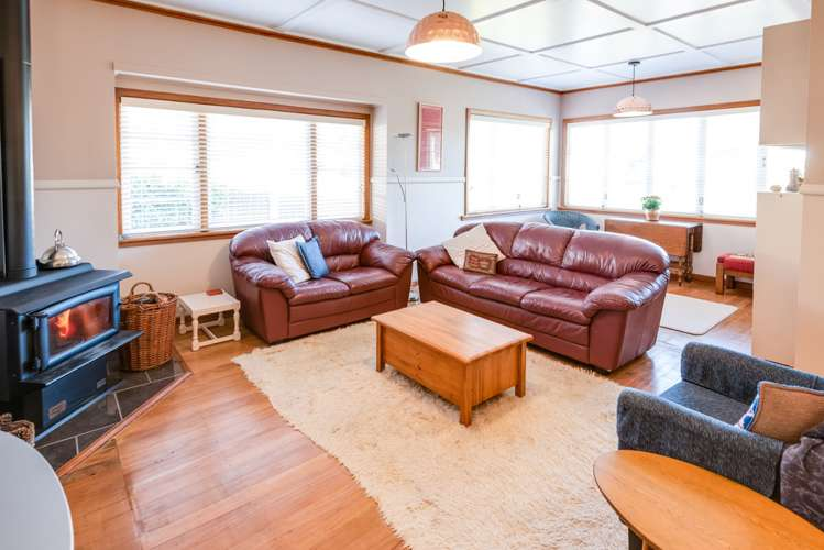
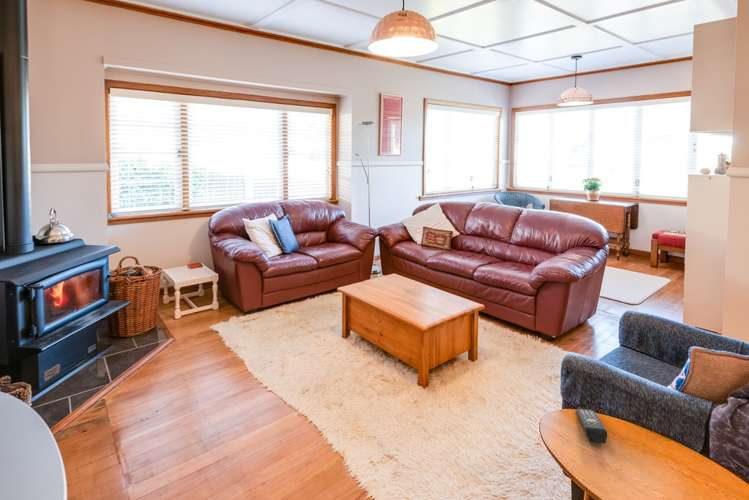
+ remote control [575,408,608,445]
